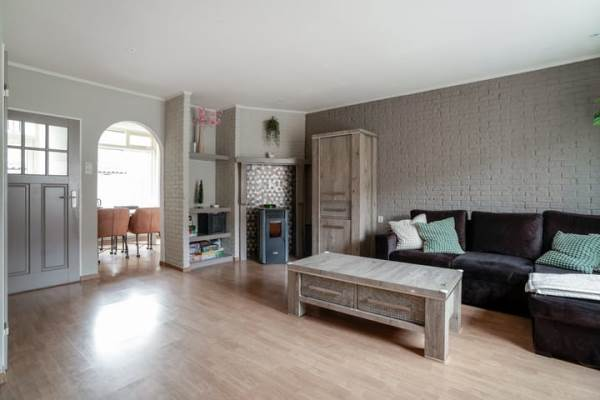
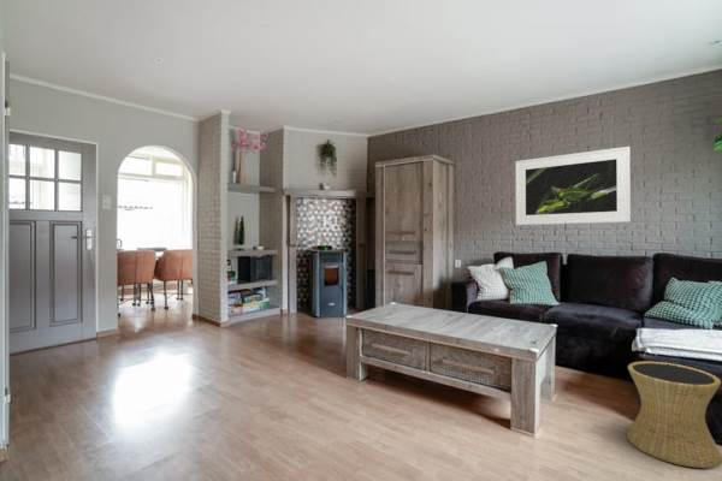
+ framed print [515,146,632,226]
+ side table [626,361,722,469]
